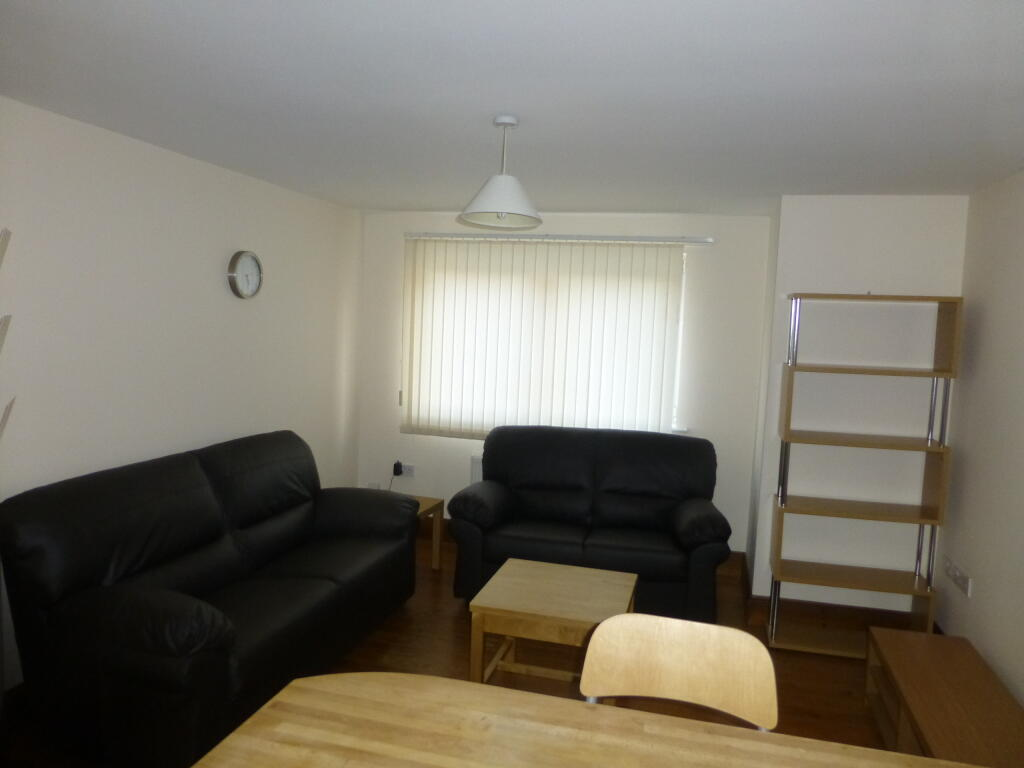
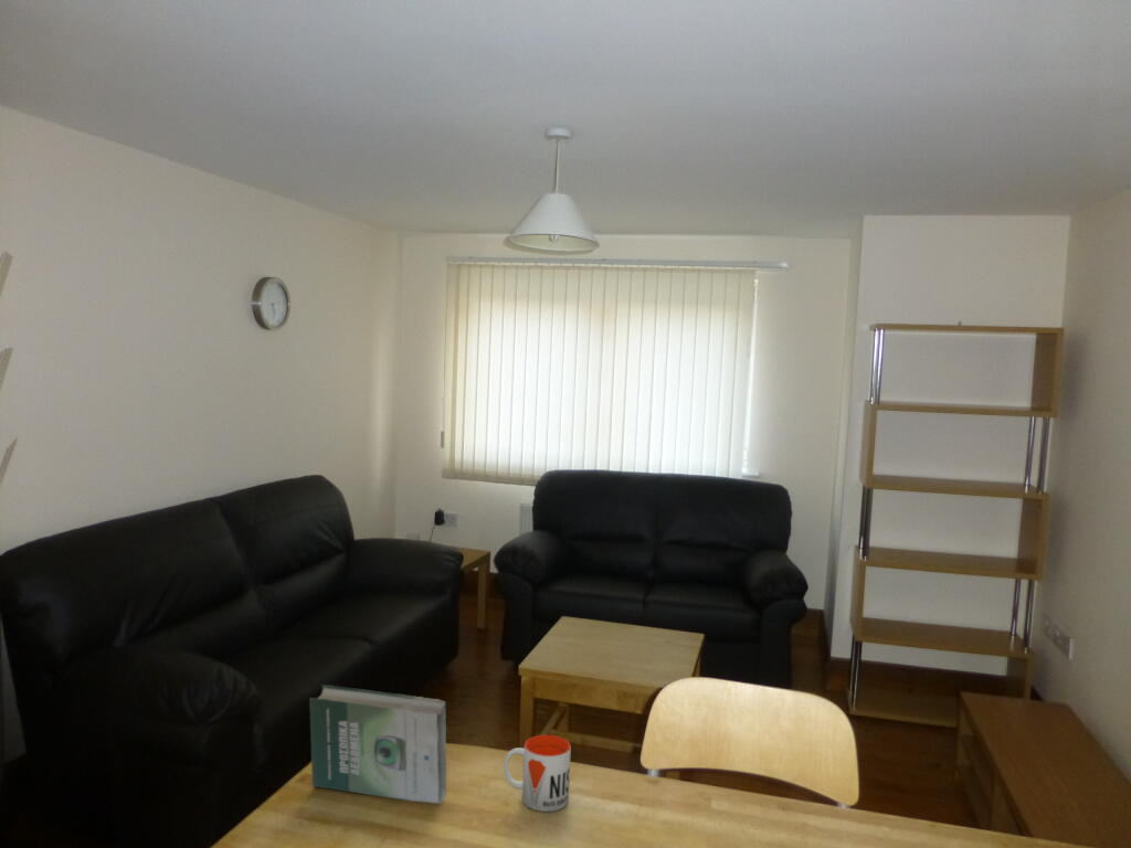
+ book [308,683,447,805]
+ mug [503,734,572,813]
